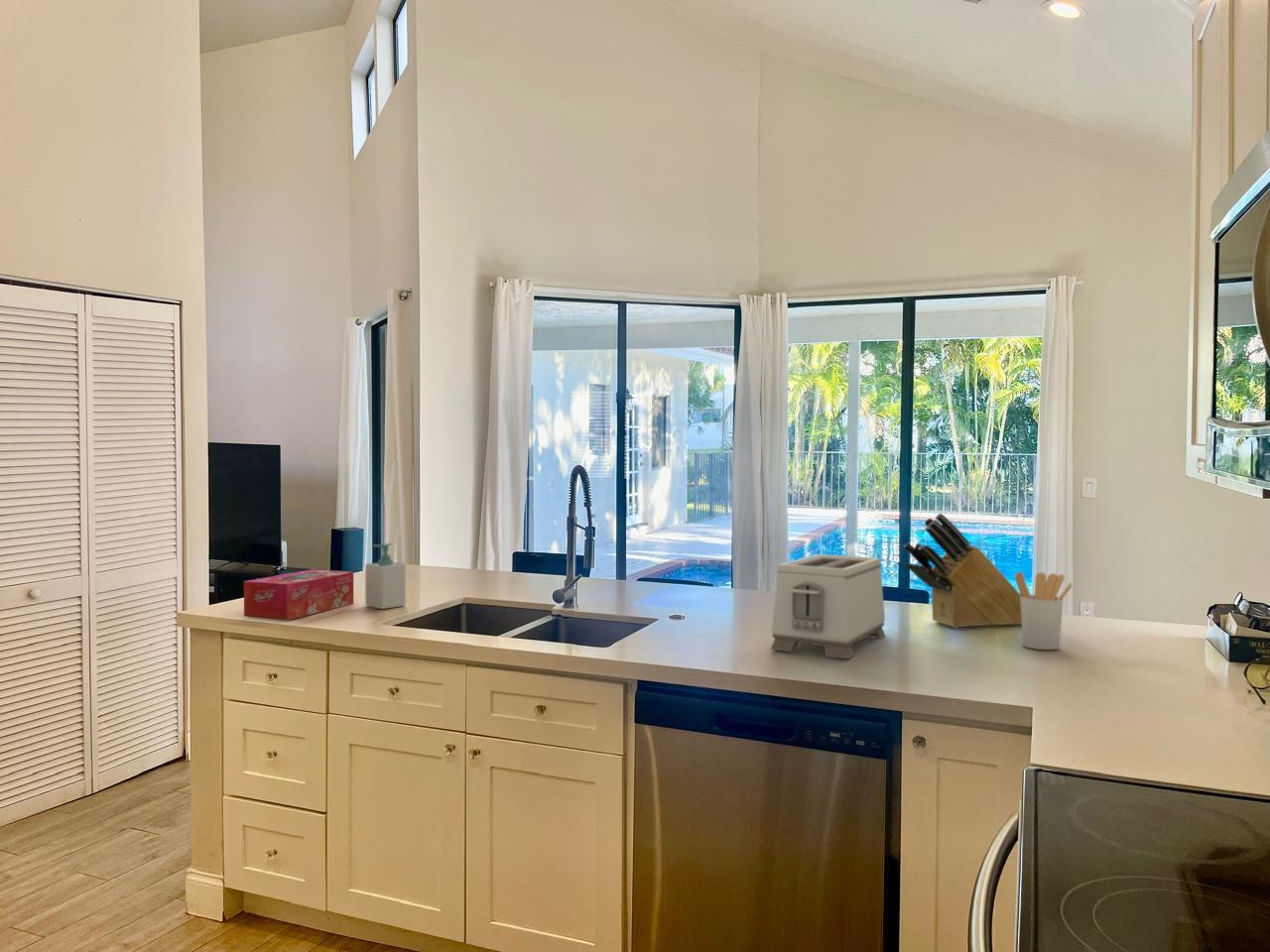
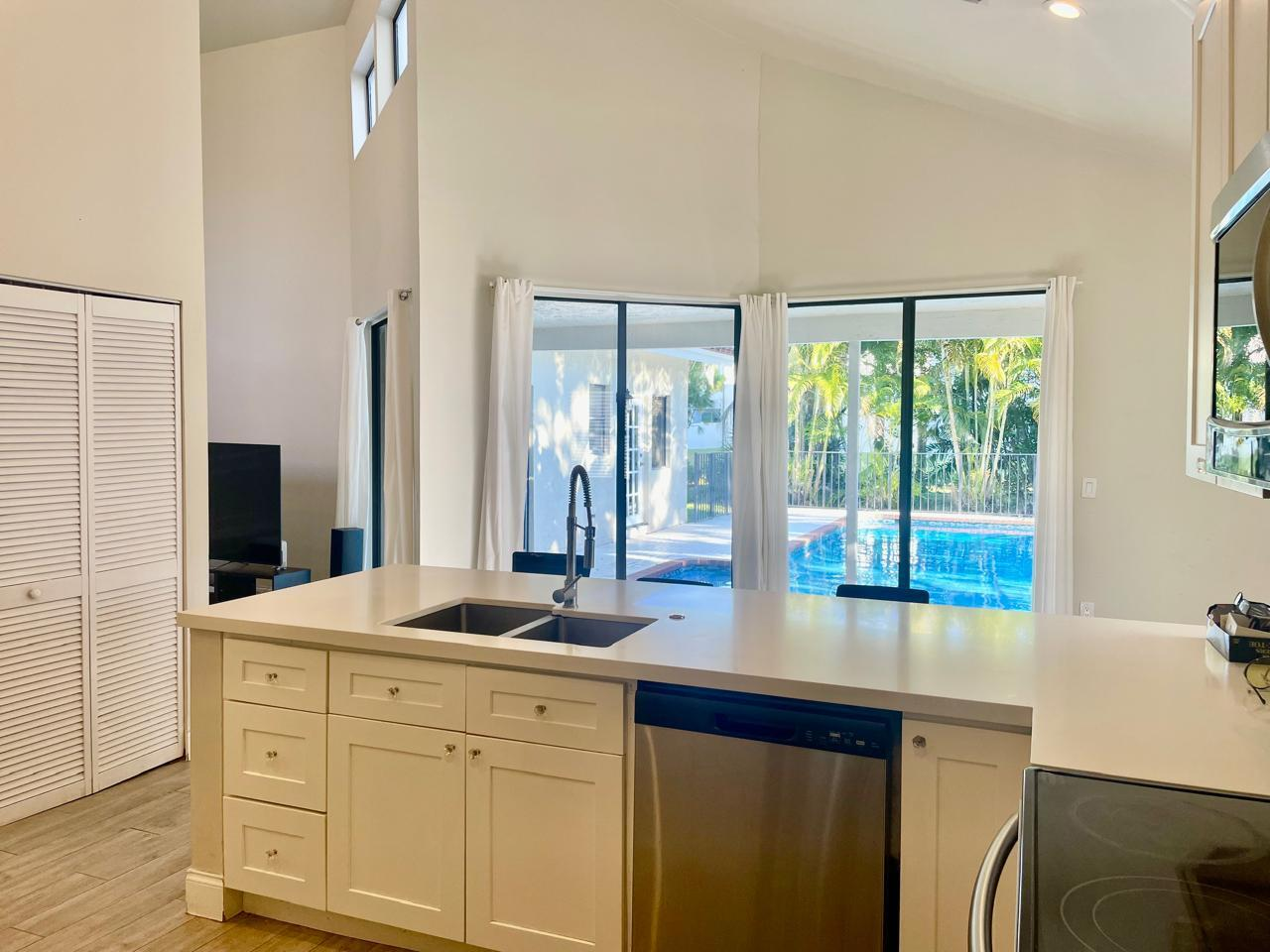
- tissue box [243,568,354,621]
- soap bottle [364,542,407,610]
- utensil holder [1014,570,1074,651]
- knife block [903,512,1022,629]
- toaster [769,553,886,659]
